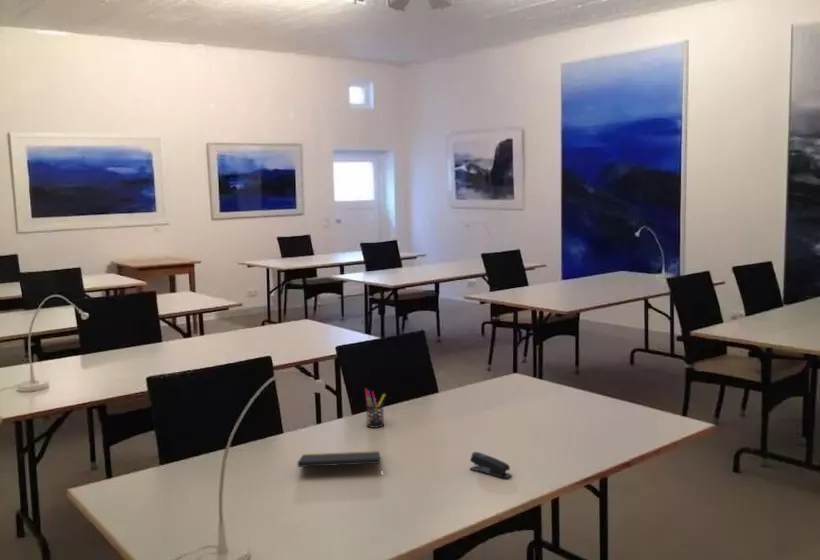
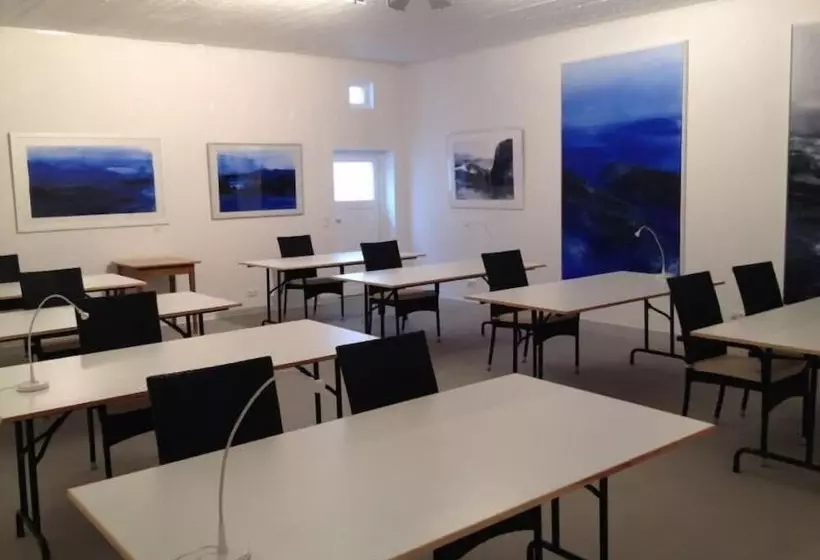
- notepad [296,450,383,470]
- pen holder [364,388,386,429]
- stapler [469,451,513,479]
